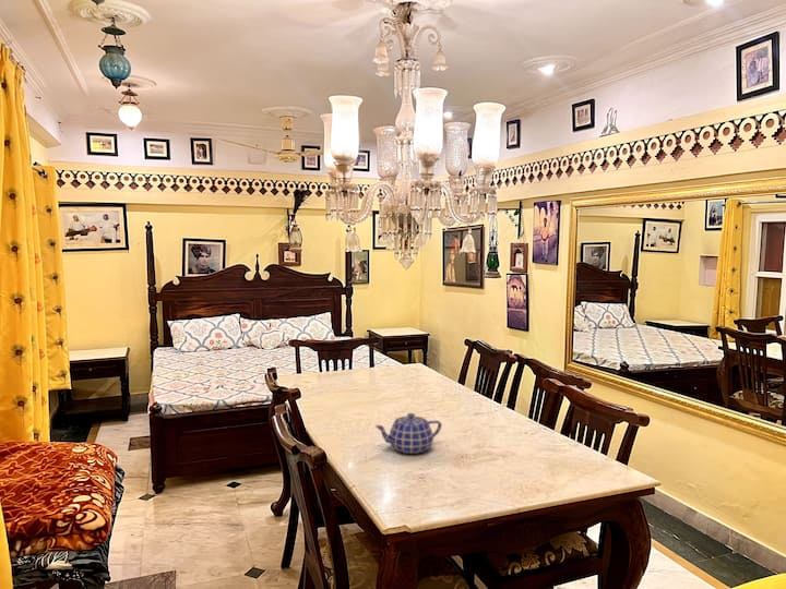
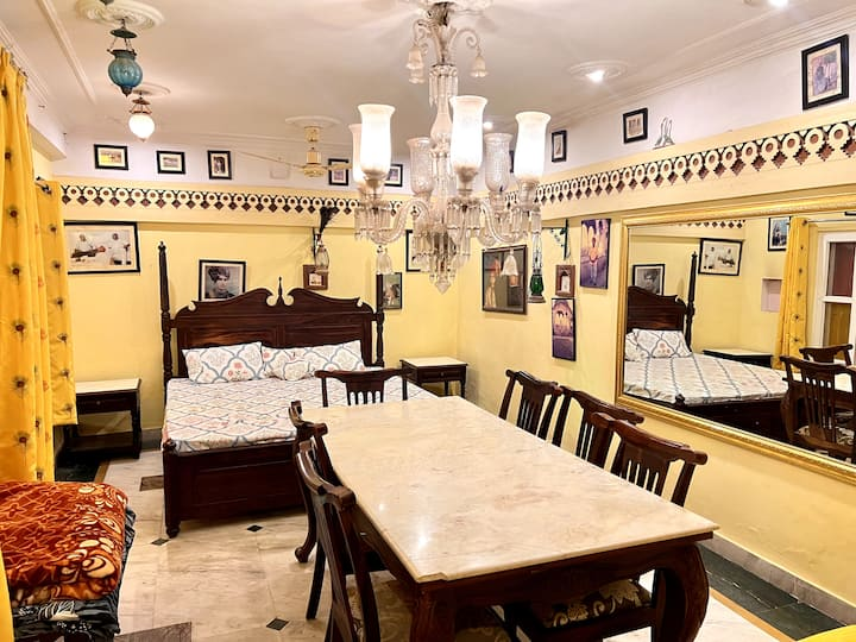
- teapot [373,412,443,455]
